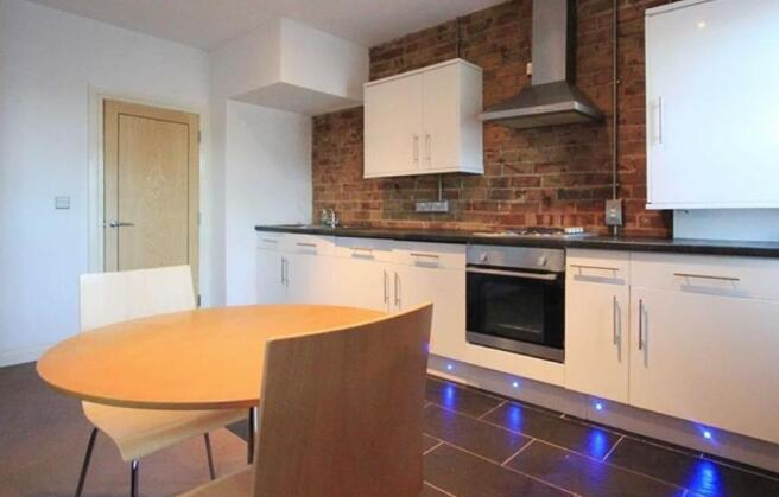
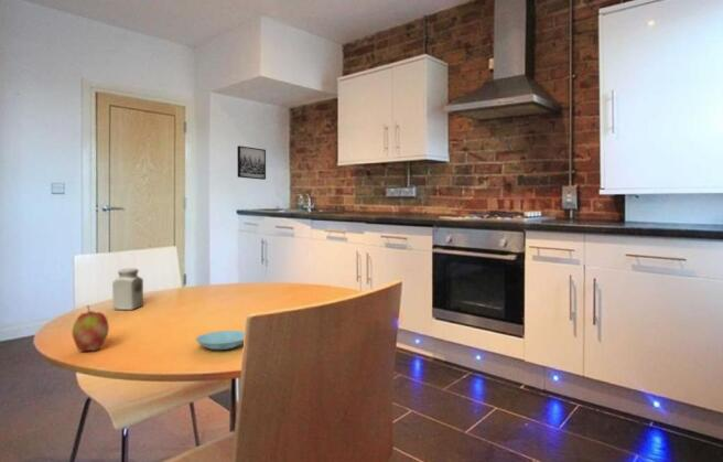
+ apple [71,304,110,353]
+ wall art [236,144,267,181]
+ salt shaker [111,267,144,311]
+ saucer [195,330,246,351]
